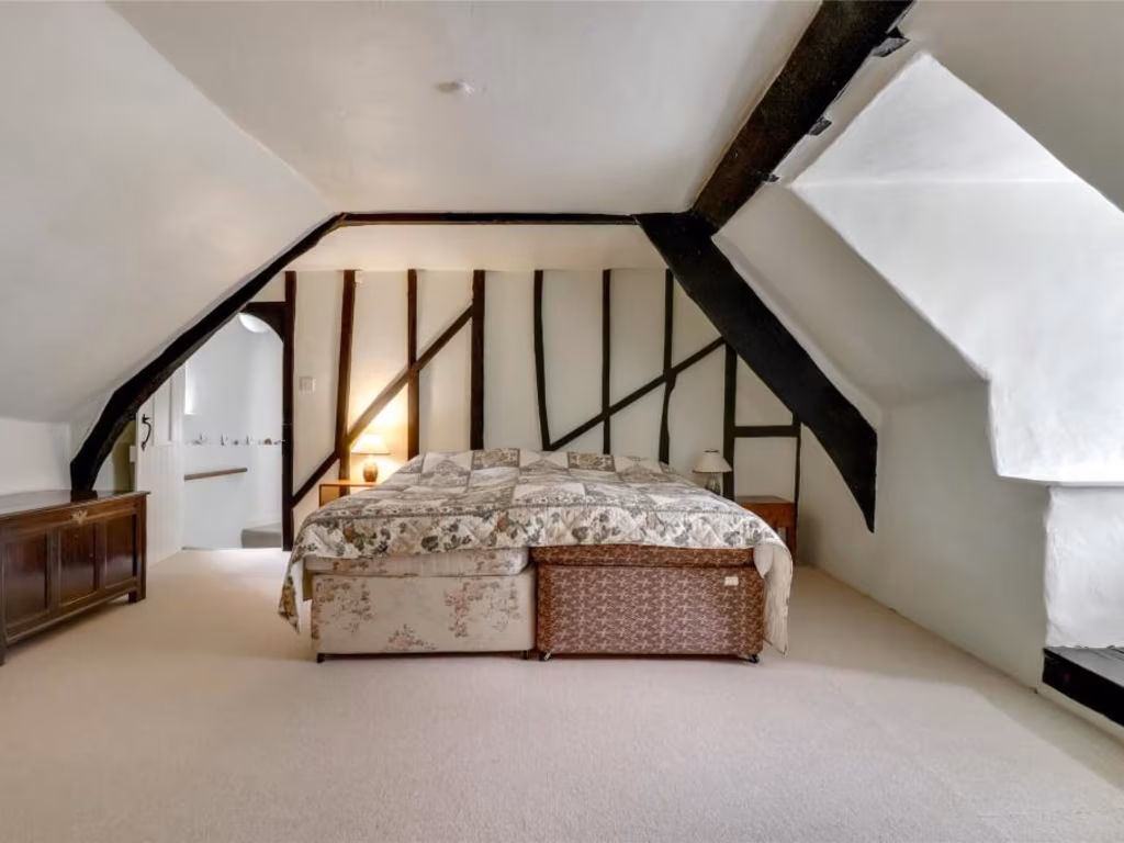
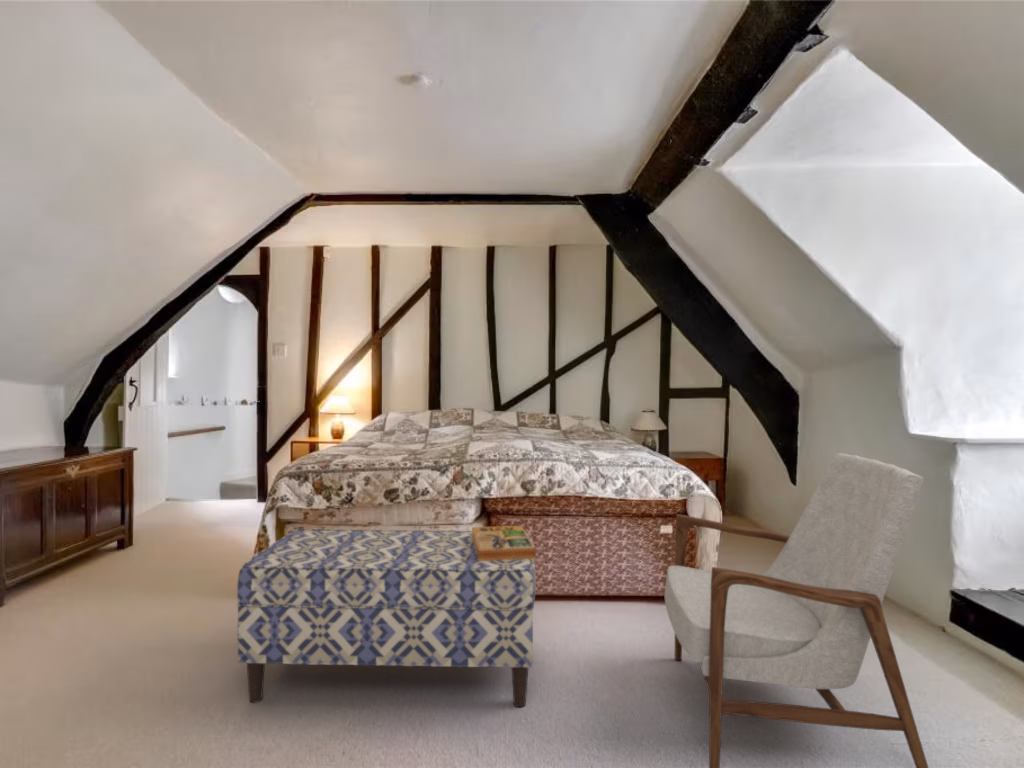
+ armchair [663,452,929,768]
+ bench [236,528,537,708]
+ decorative box [471,525,537,561]
